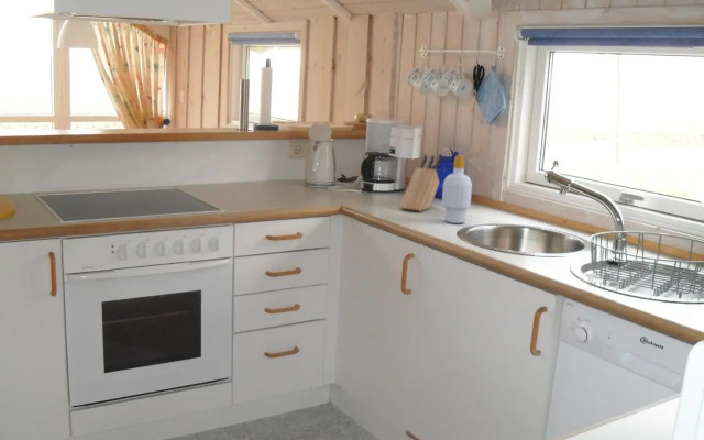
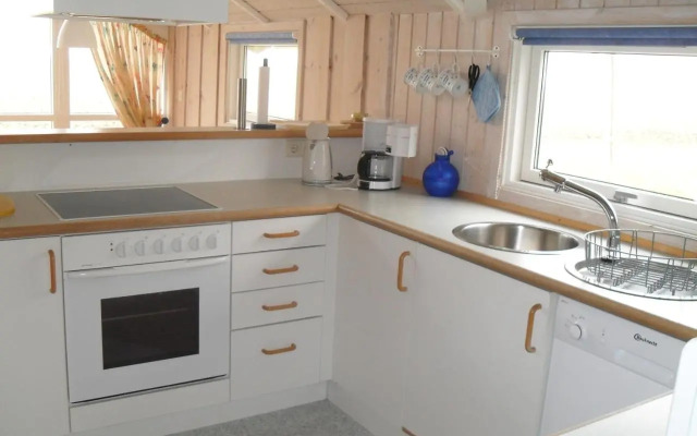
- soap bottle [441,154,473,224]
- knife block [398,154,442,212]
